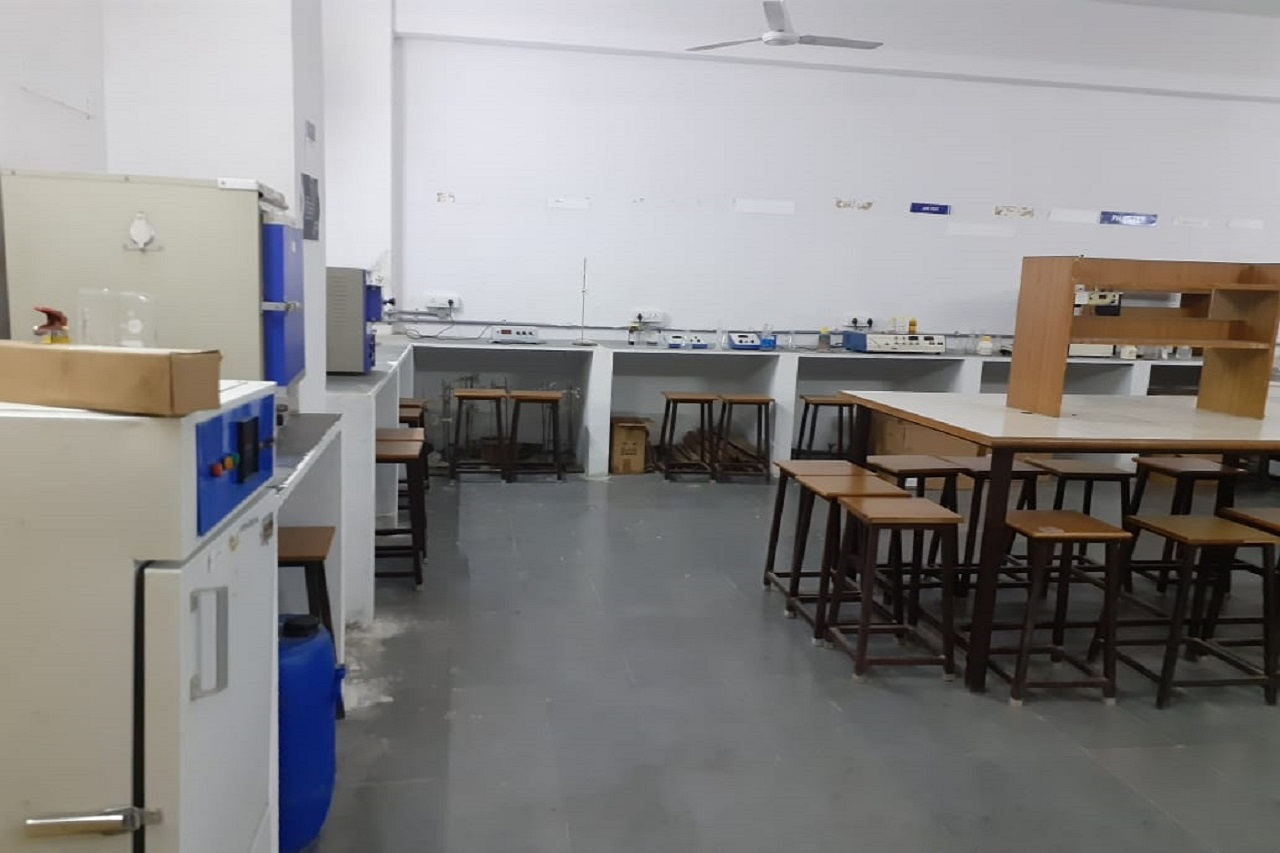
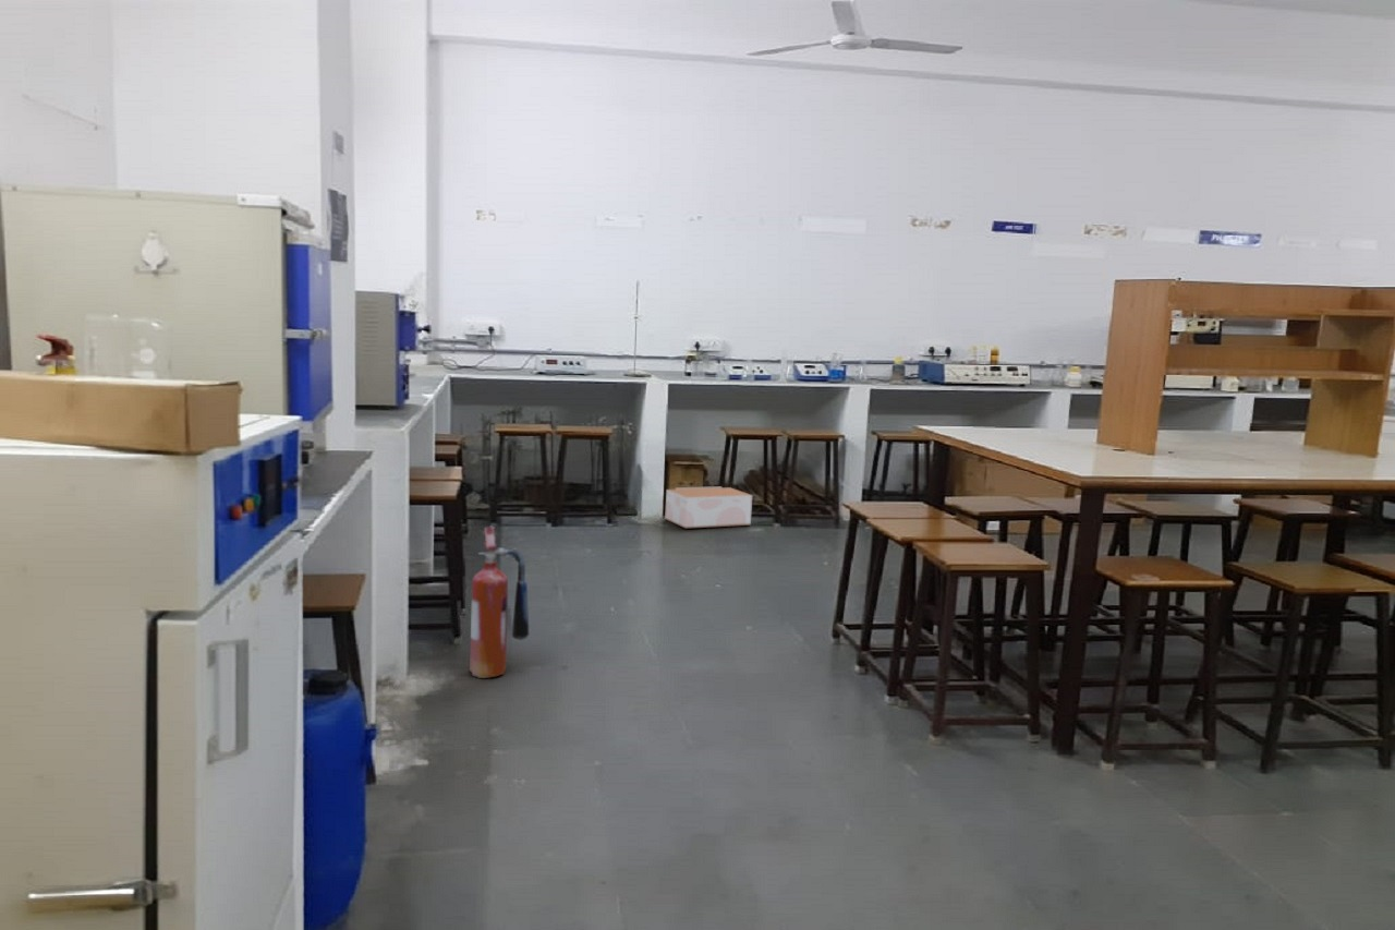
+ cardboard box [664,485,753,530]
+ fire extinguisher [469,526,530,679]
